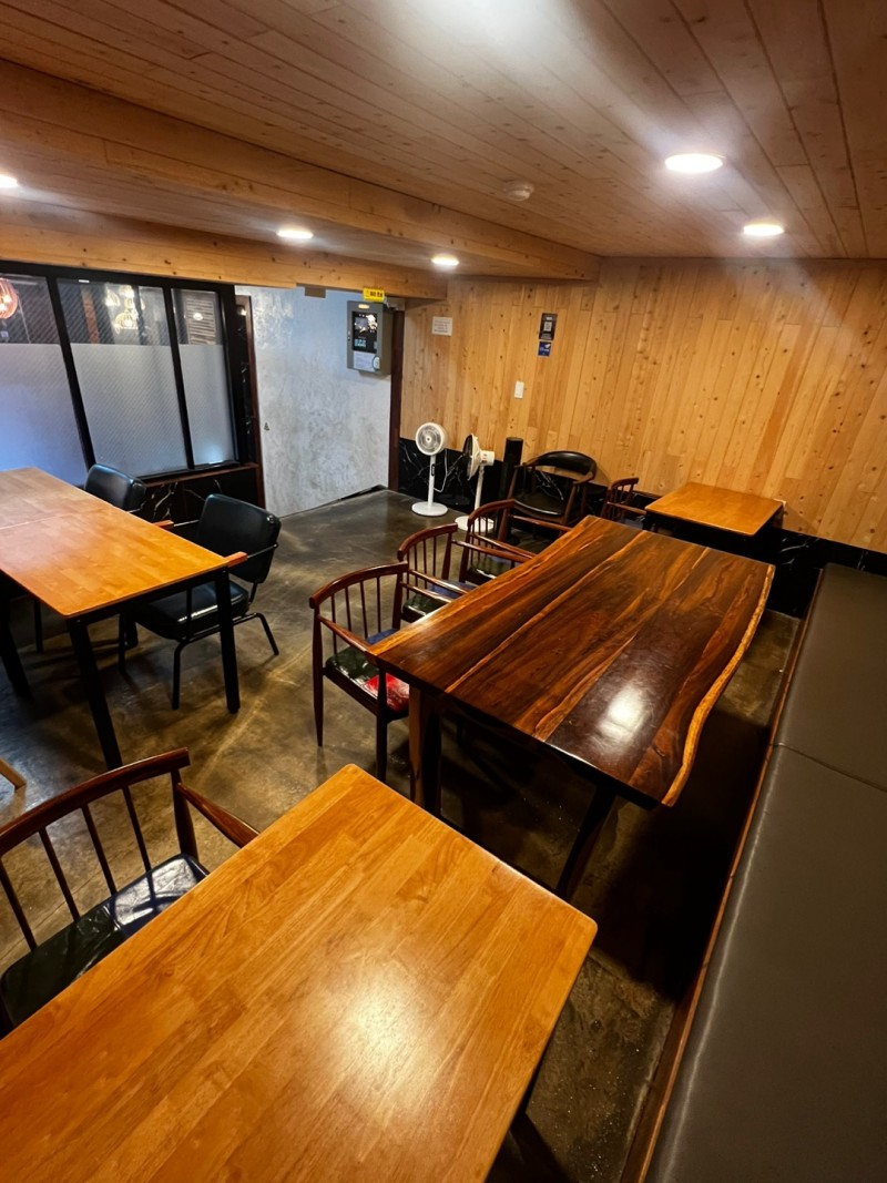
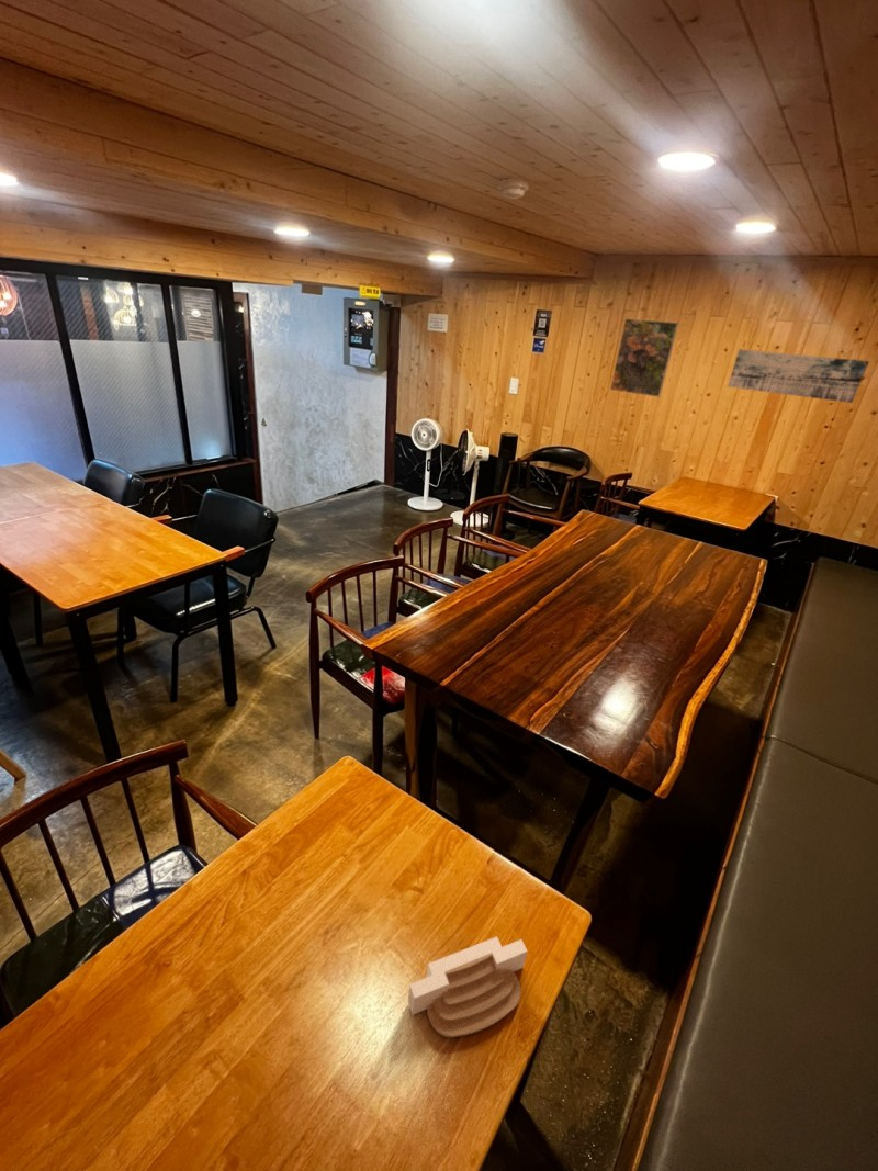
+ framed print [609,317,680,398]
+ architectural model [407,935,529,1038]
+ wall art [727,348,870,404]
